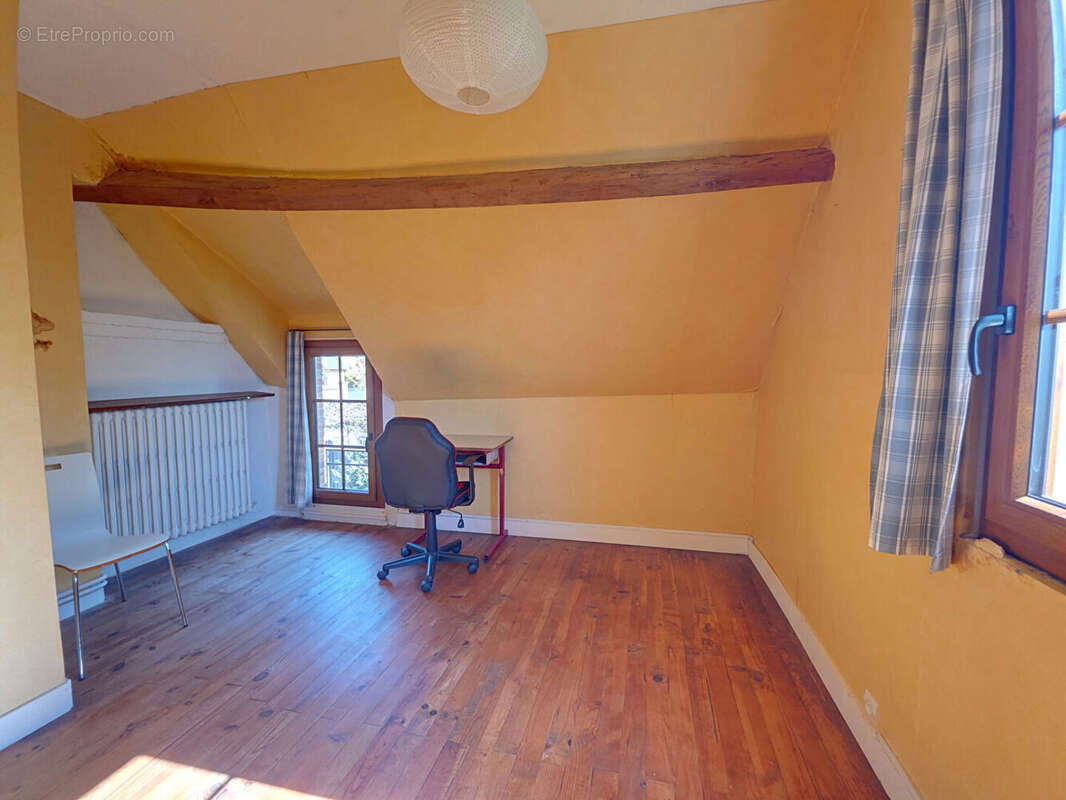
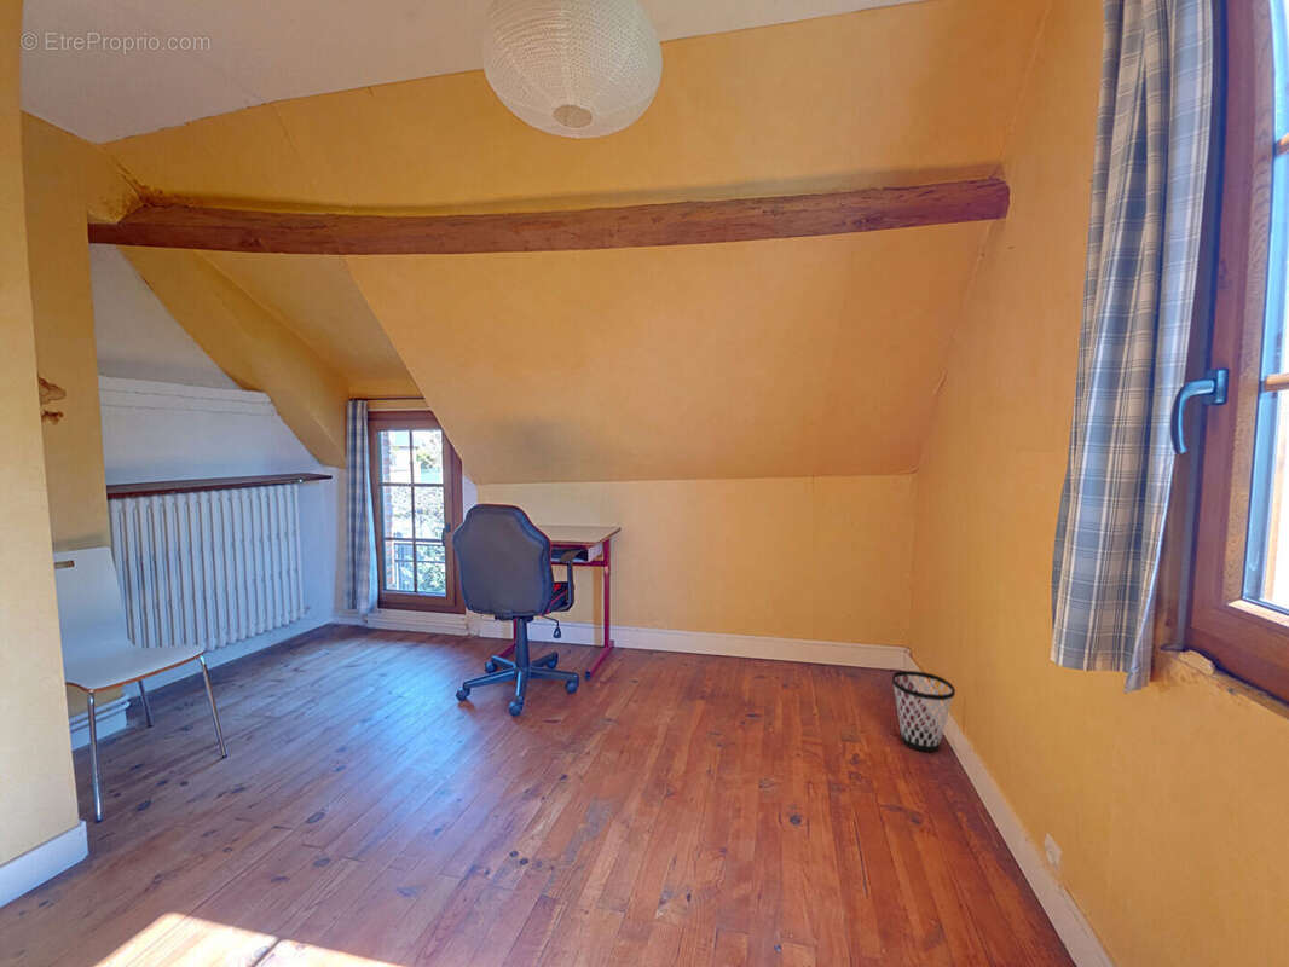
+ wastebasket [891,670,956,753]
